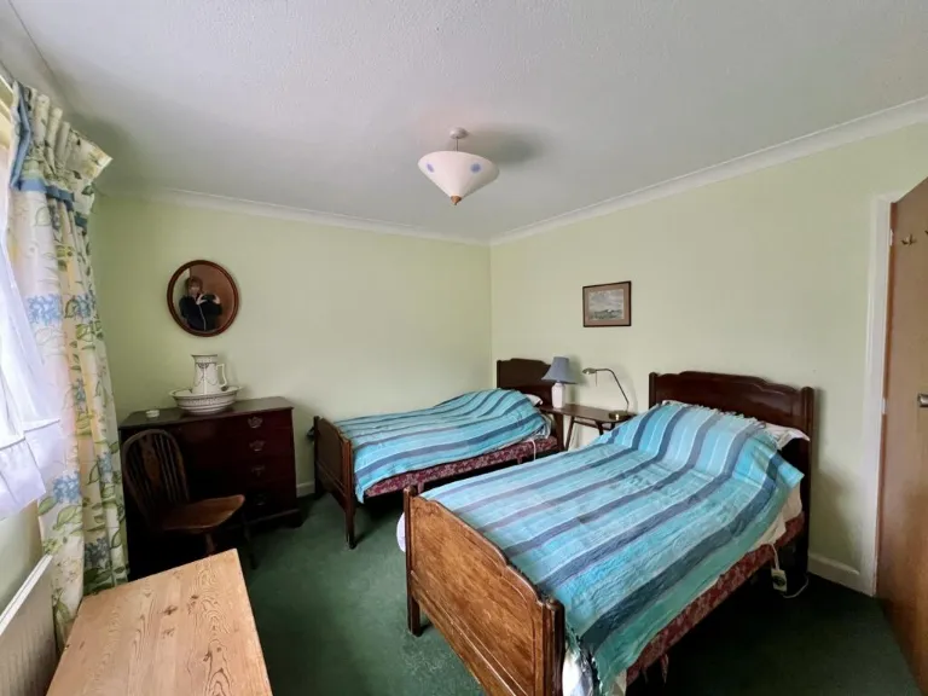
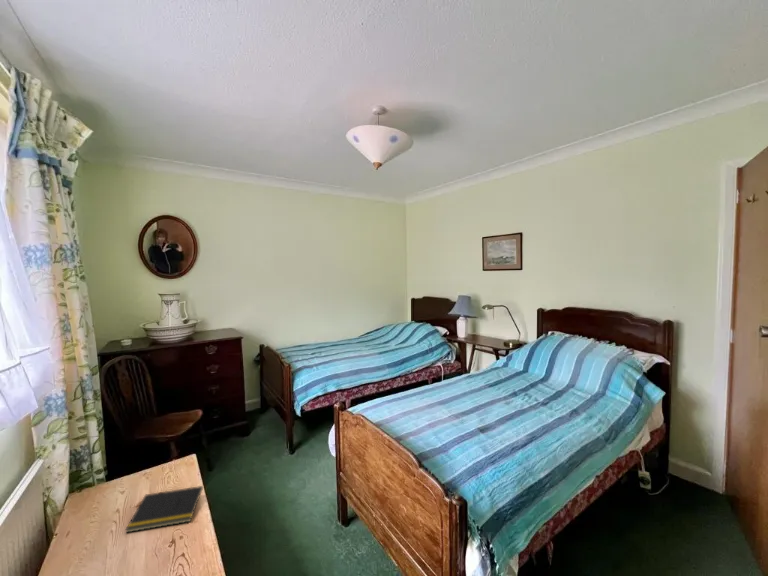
+ notepad [125,485,204,534]
